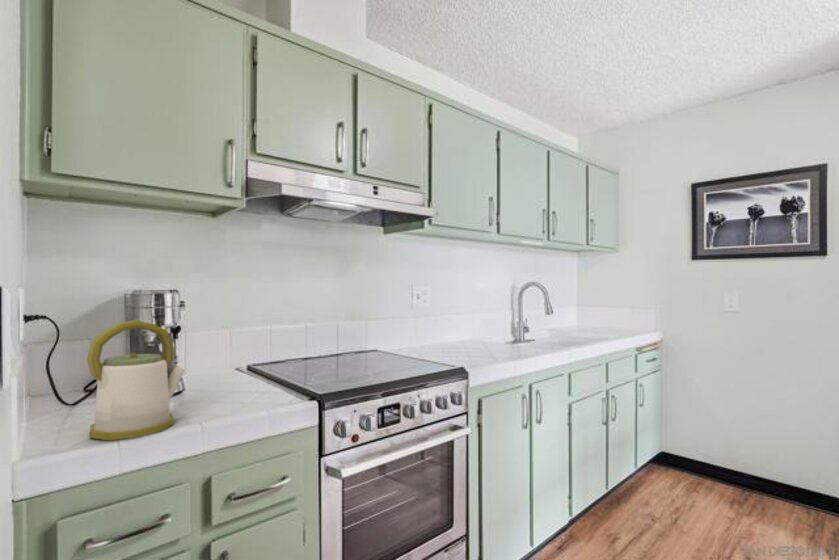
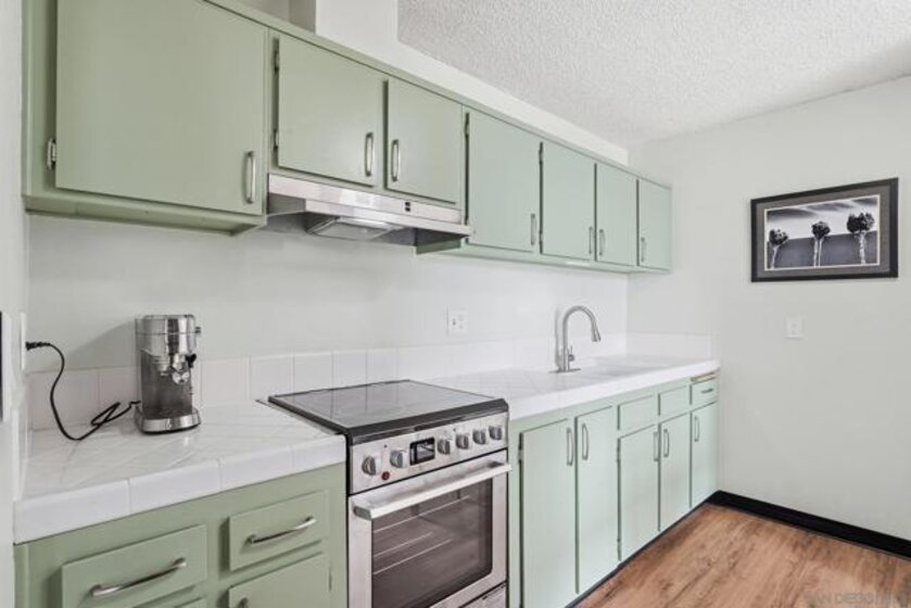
- kettle [86,320,186,441]
